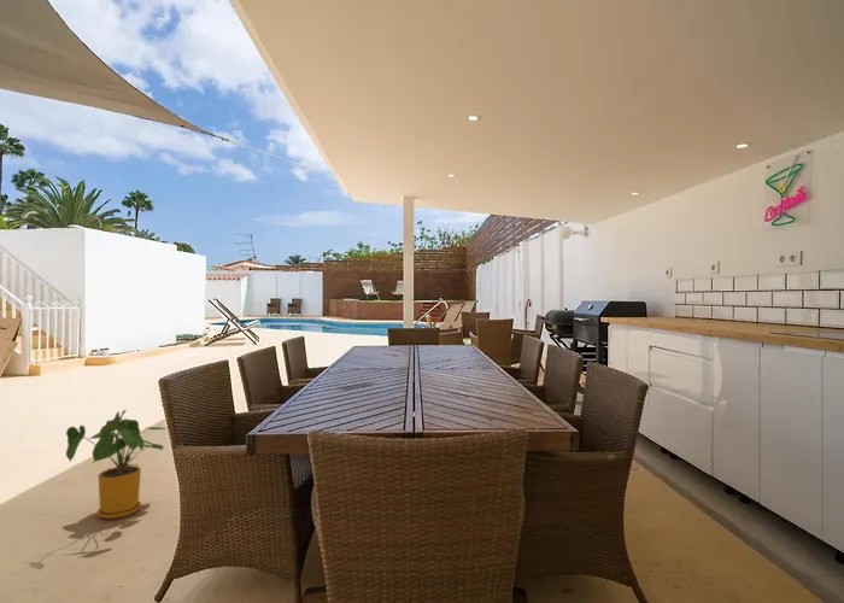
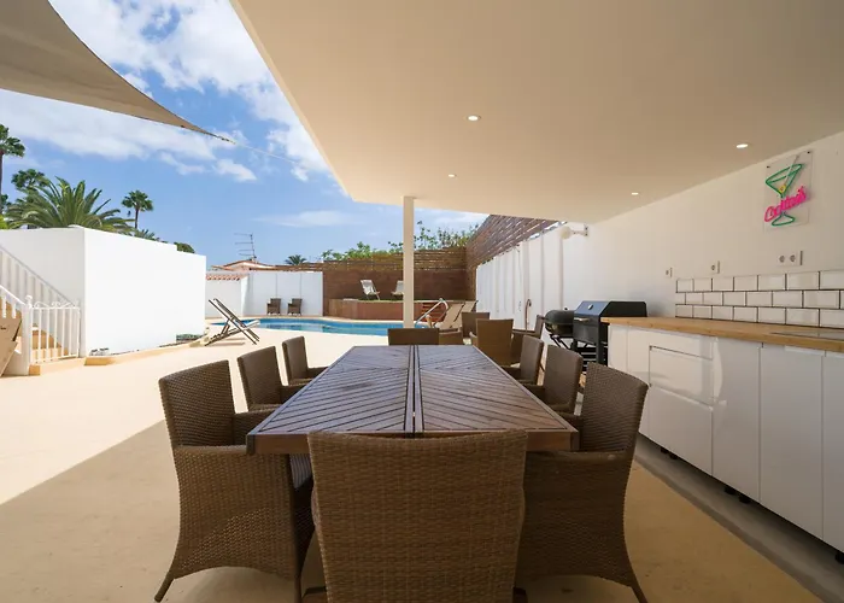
- house plant [65,409,168,520]
